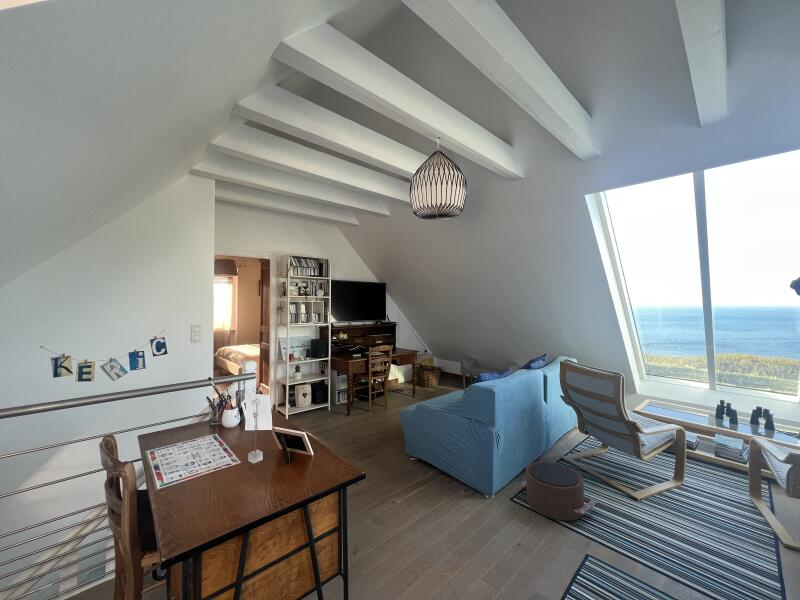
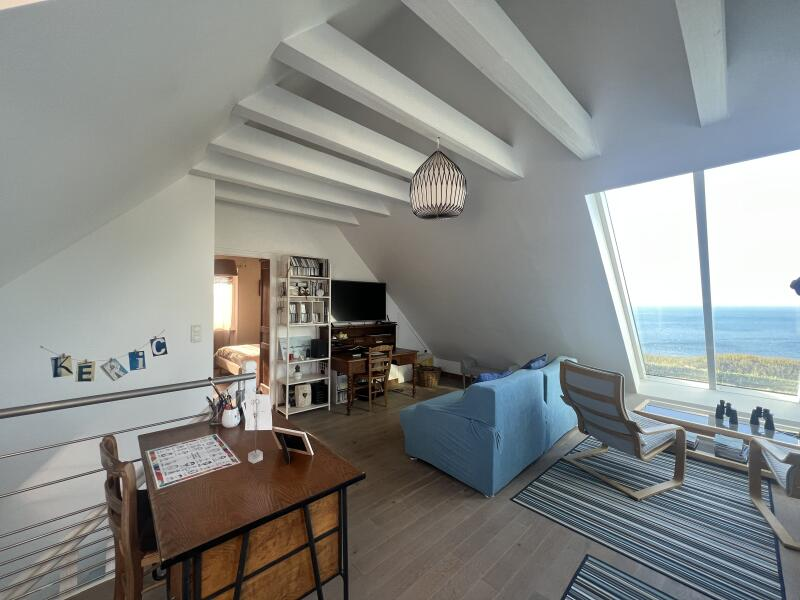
- pouf [521,461,598,522]
